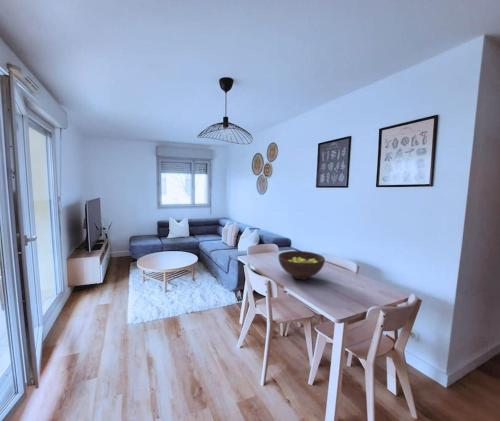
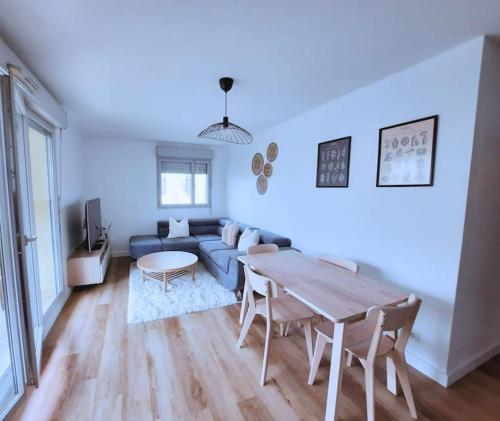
- fruit bowl [277,250,326,281]
